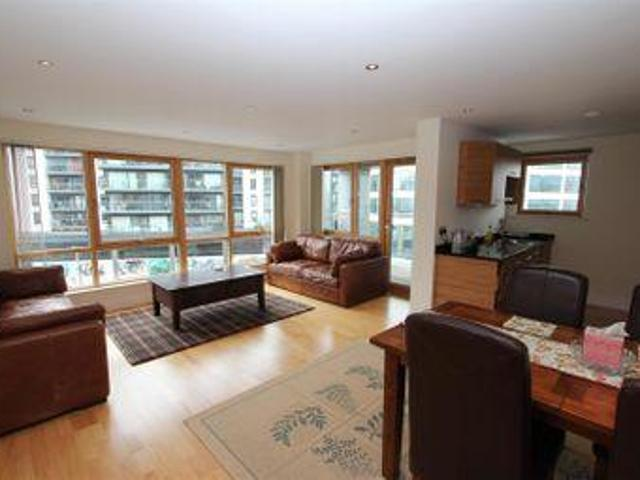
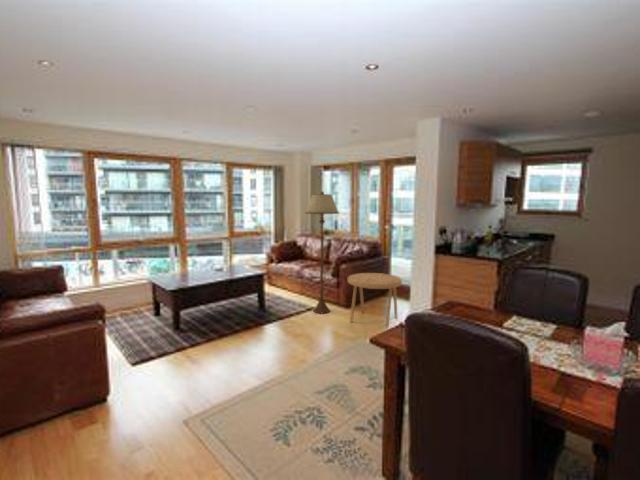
+ side table [347,272,403,329]
+ floor lamp [304,191,340,314]
